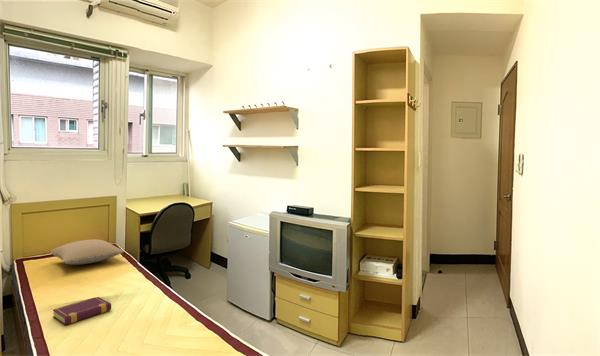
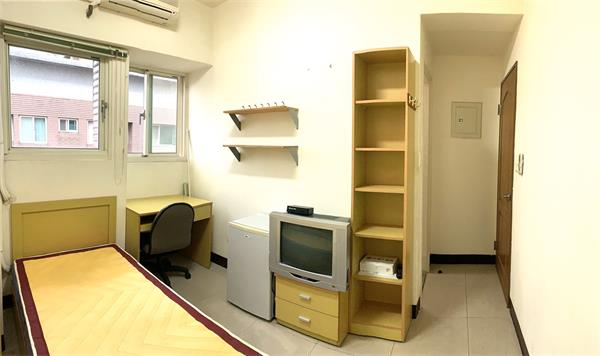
- pillow [49,238,125,266]
- book [52,296,112,326]
